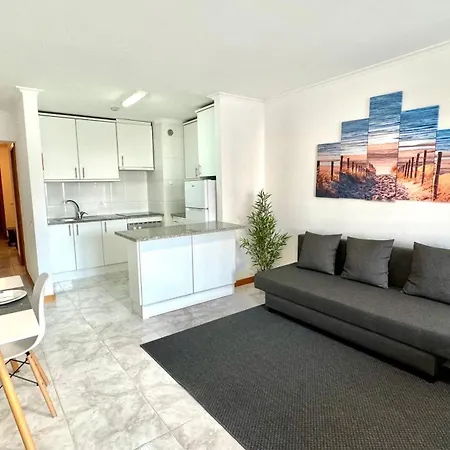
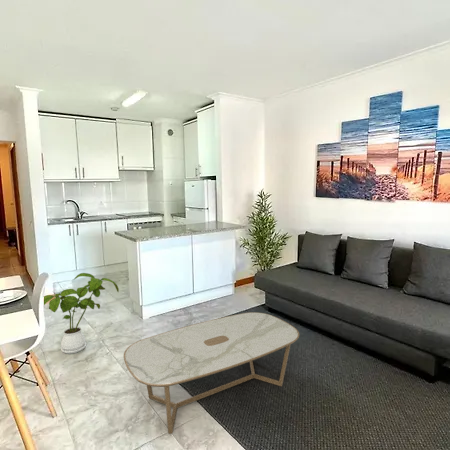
+ coffee table [123,311,300,435]
+ house plant [43,272,120,355]
